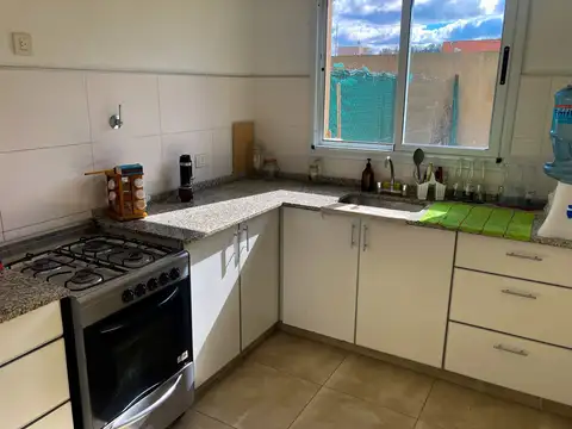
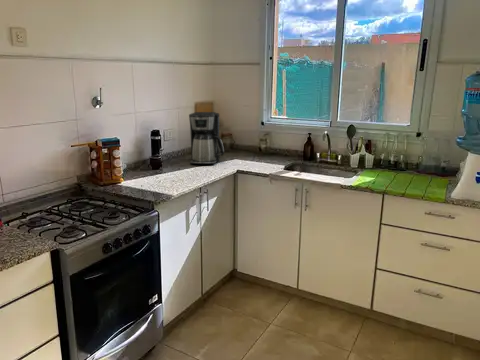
+ coffee maker [188,111,225,165]
